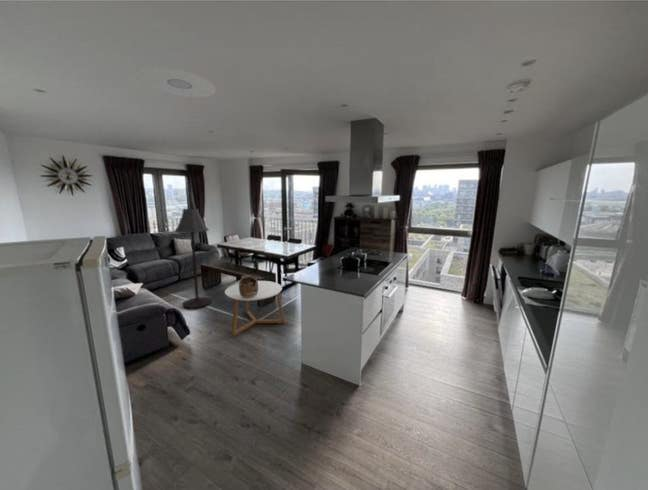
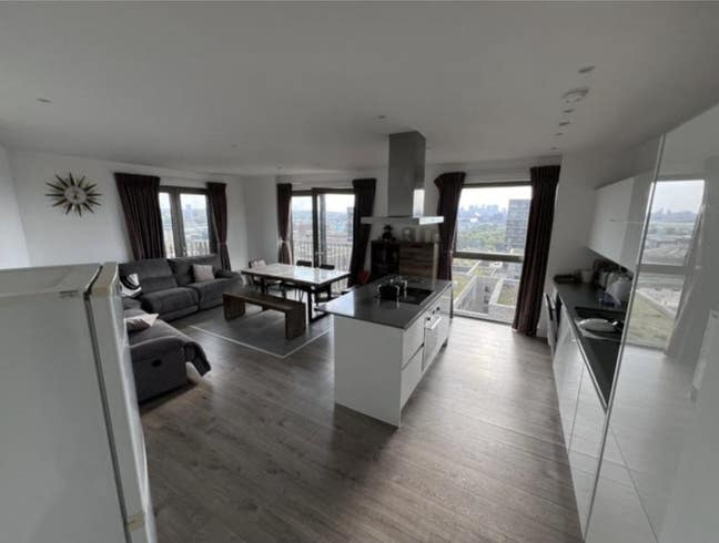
- ceiling light [138,66,217,98]
- coffee table [224,280,286,336]
- floor lamp [173,208,212,310]
- ceramic pot [238,274,258,298]
